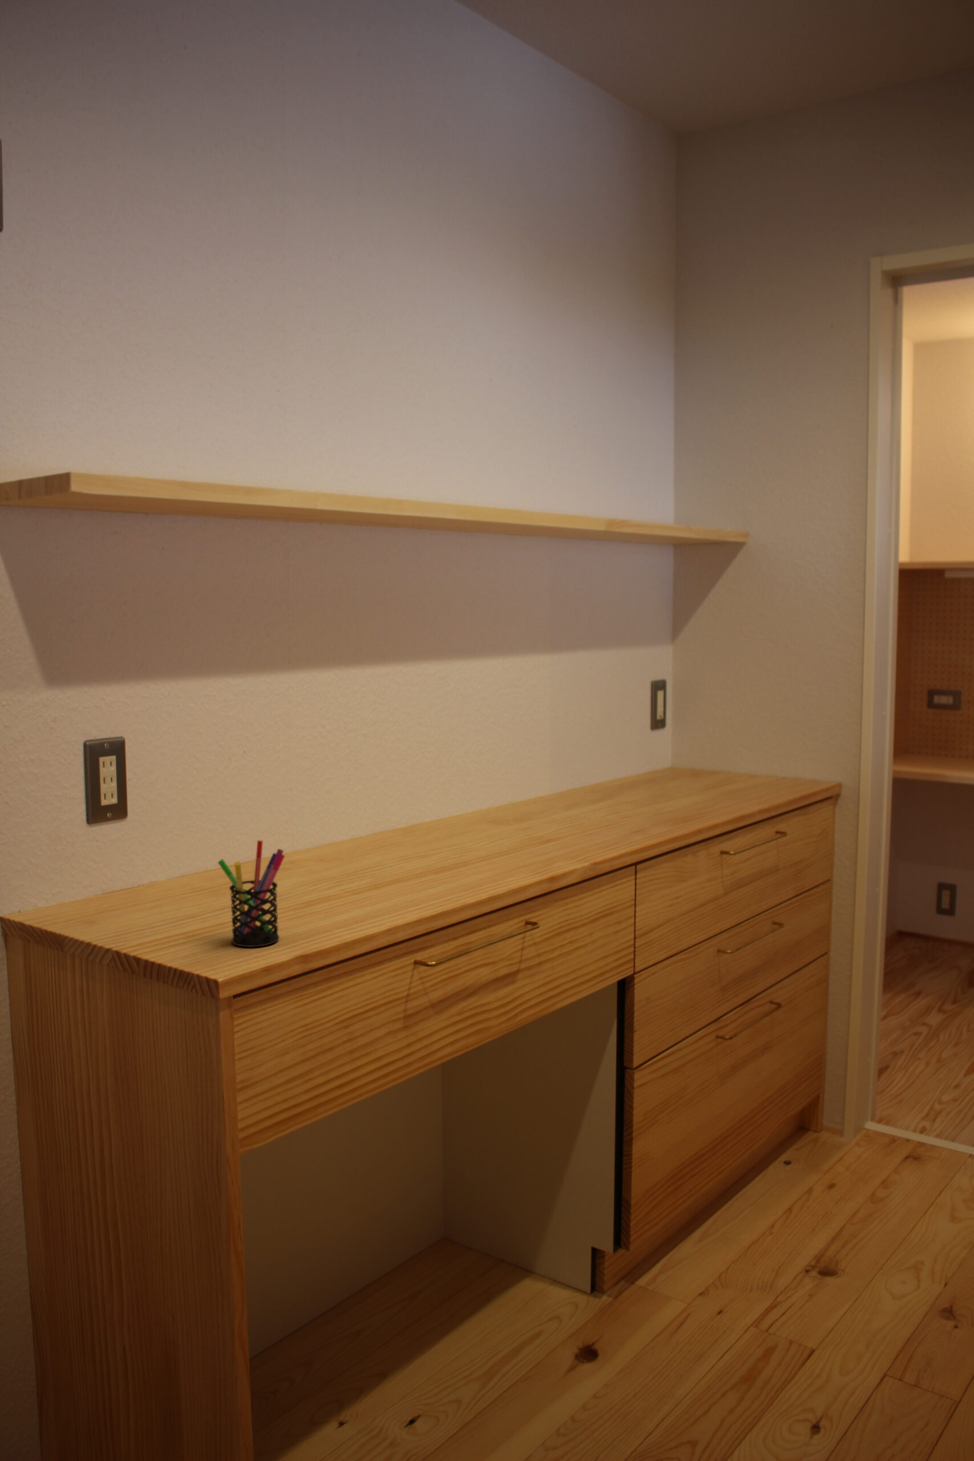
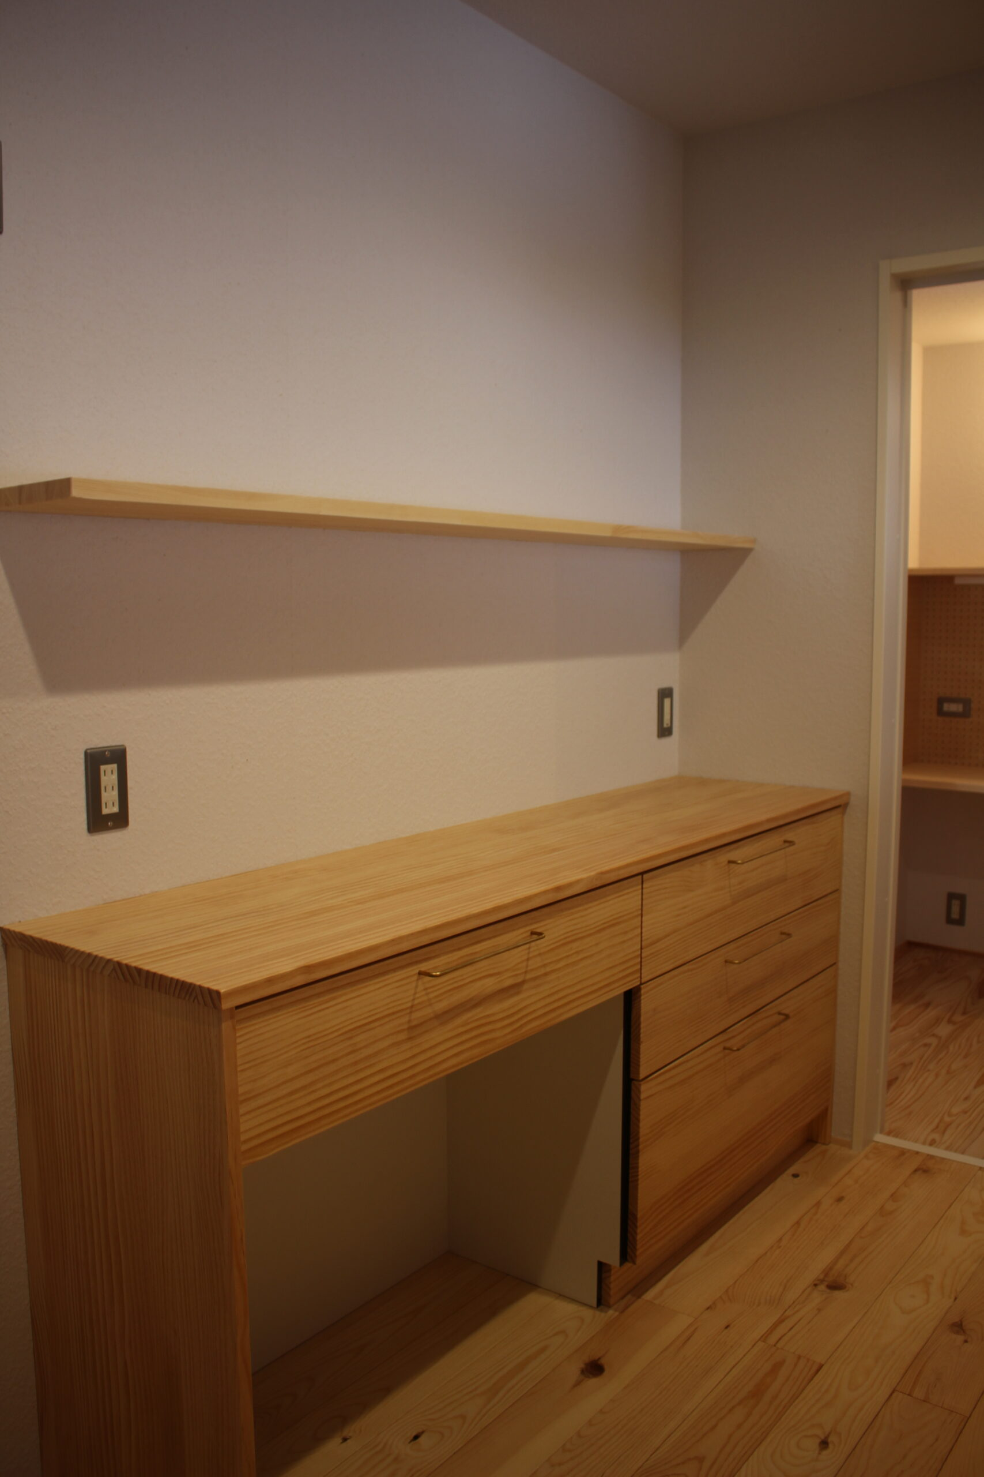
- pen holder [217,840,285,948]
